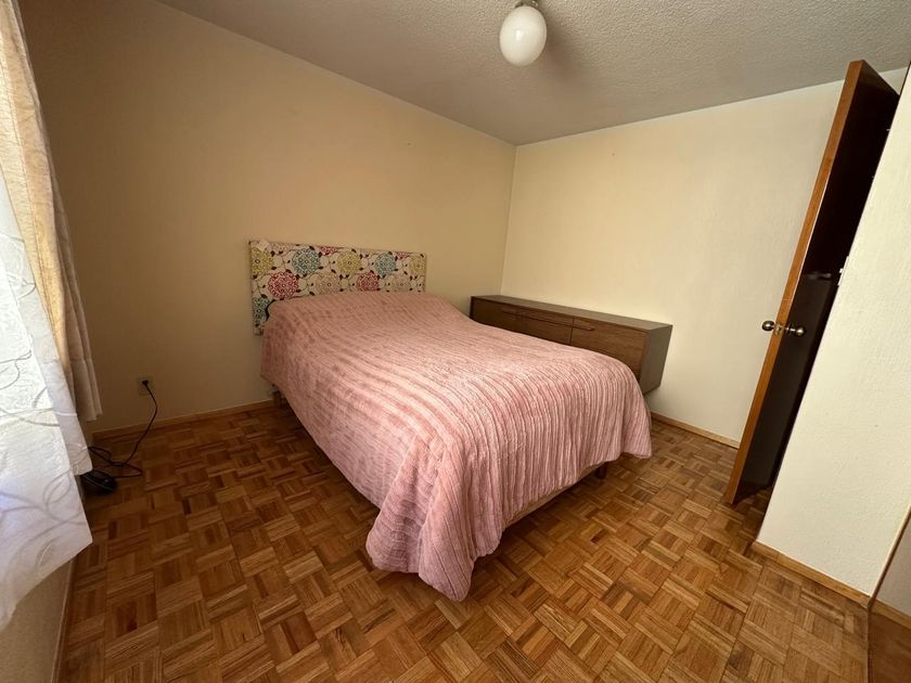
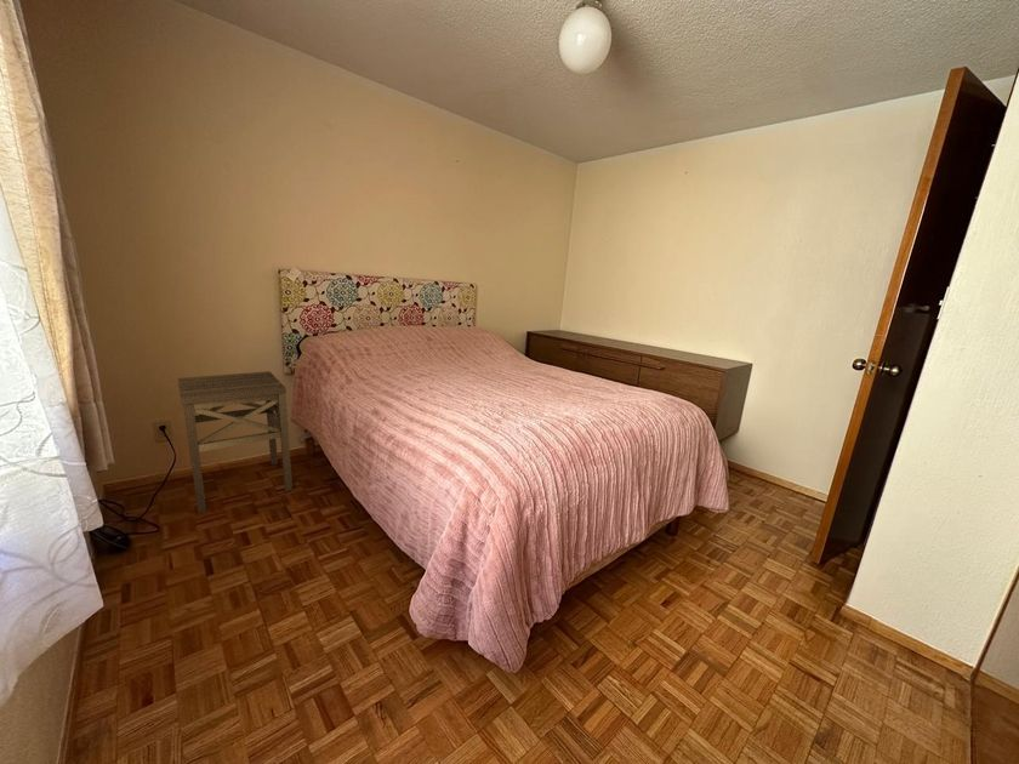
+ side table [177,370,294,514]
